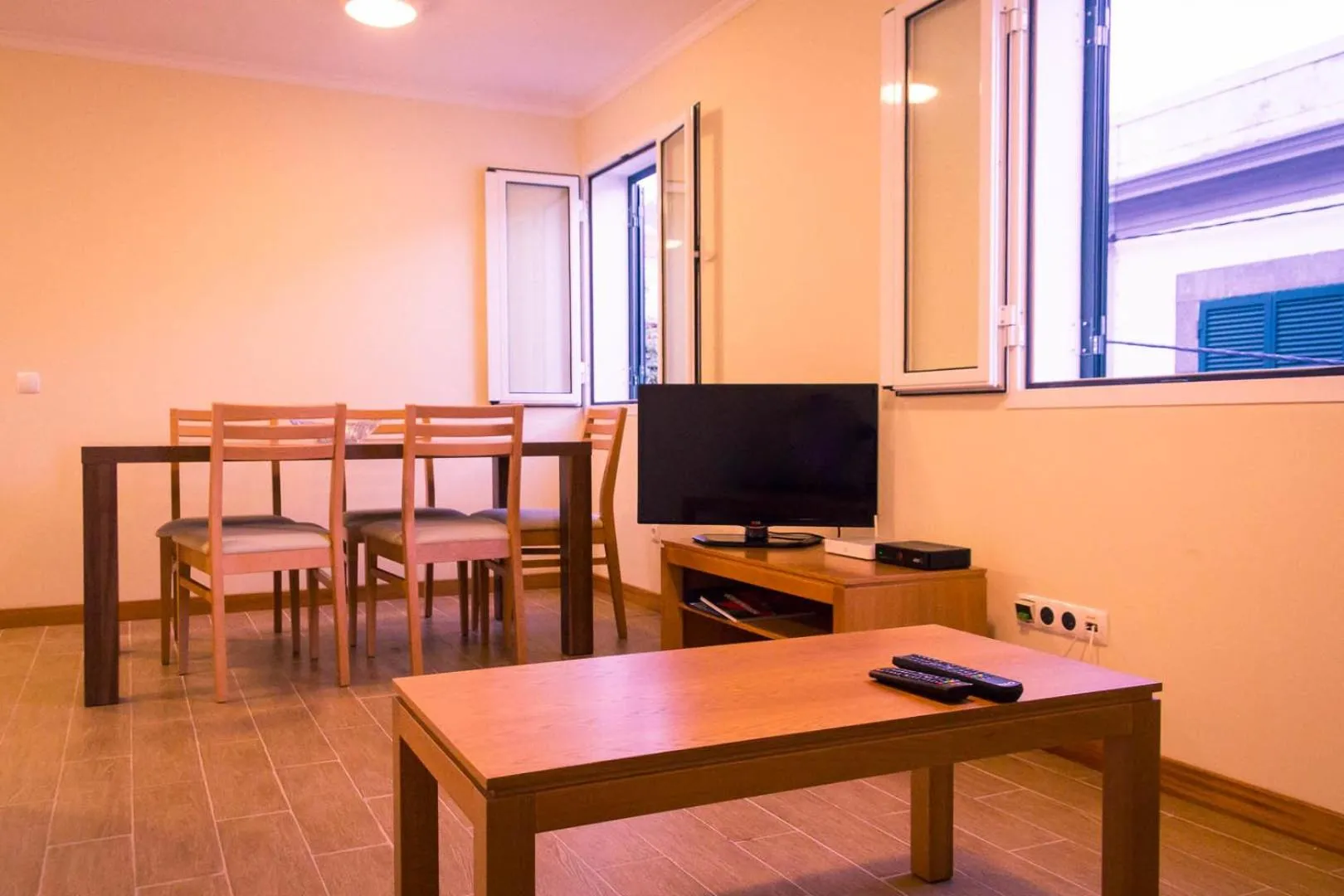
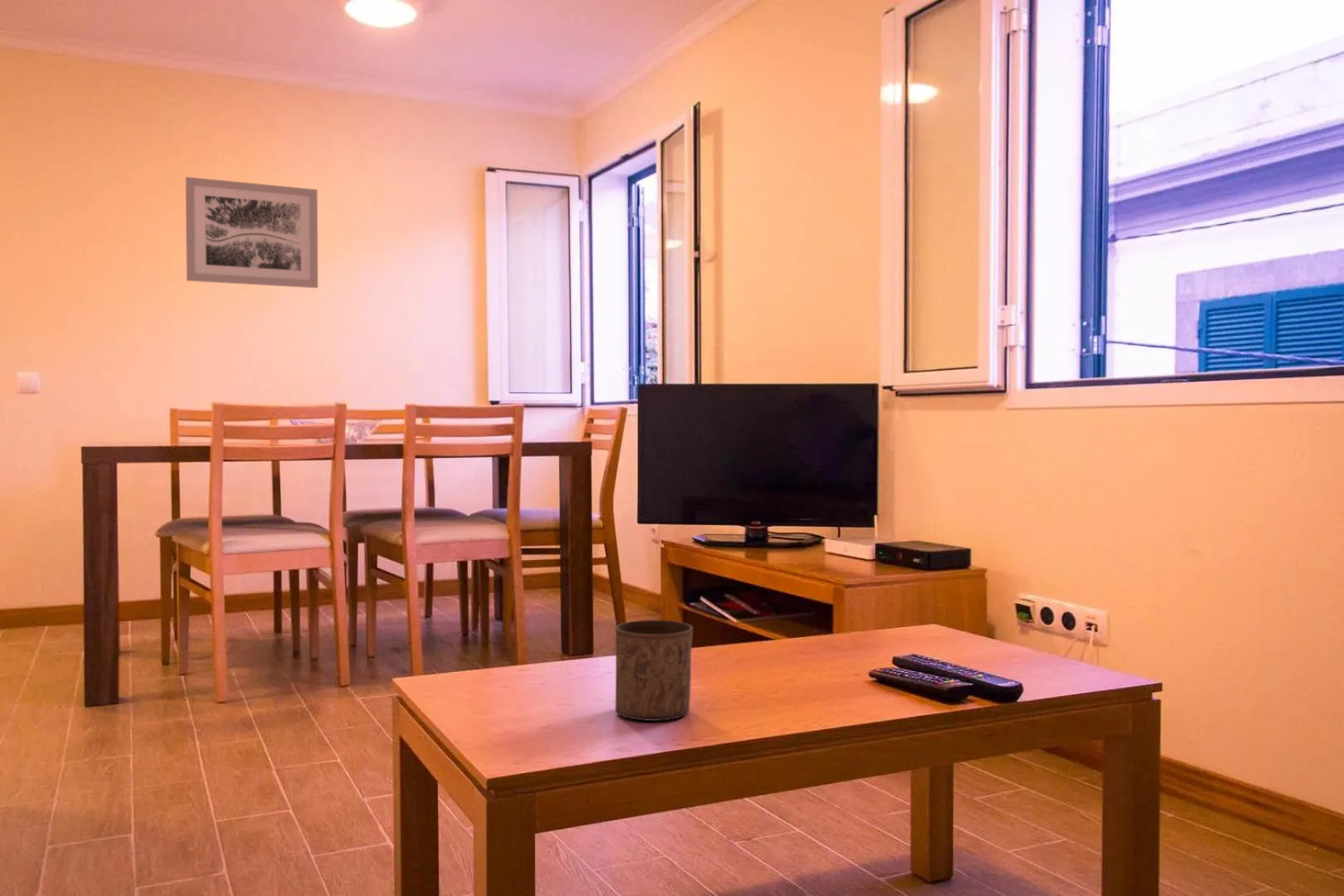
+ cup [615,619,694,722]
+ wall art [185,176,319,289]
